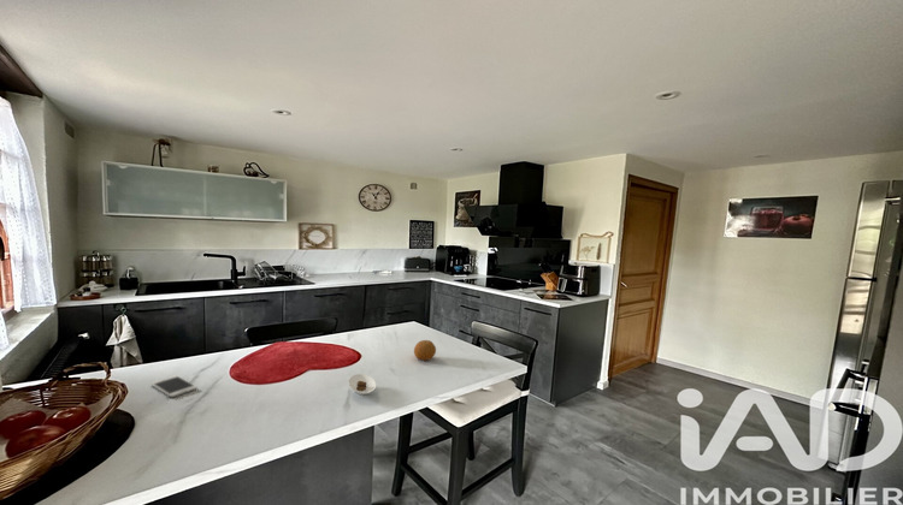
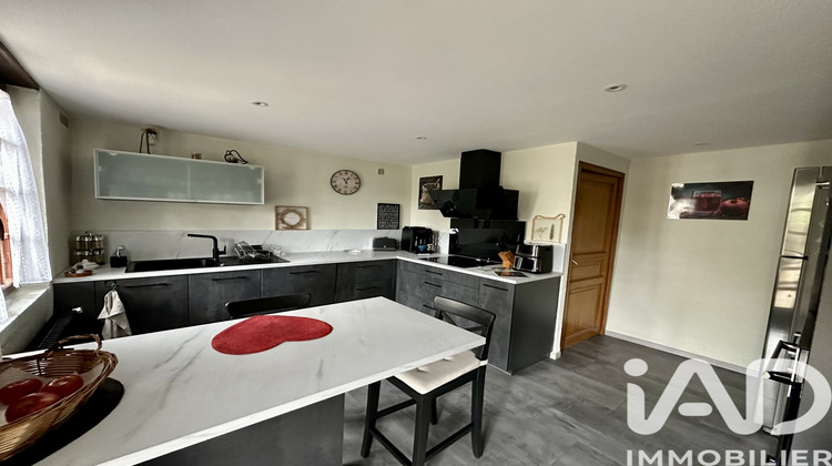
- smartphone [150,374,197,398]
- saucer [347,373,377,397]
- fruit [413,339,437,362]
